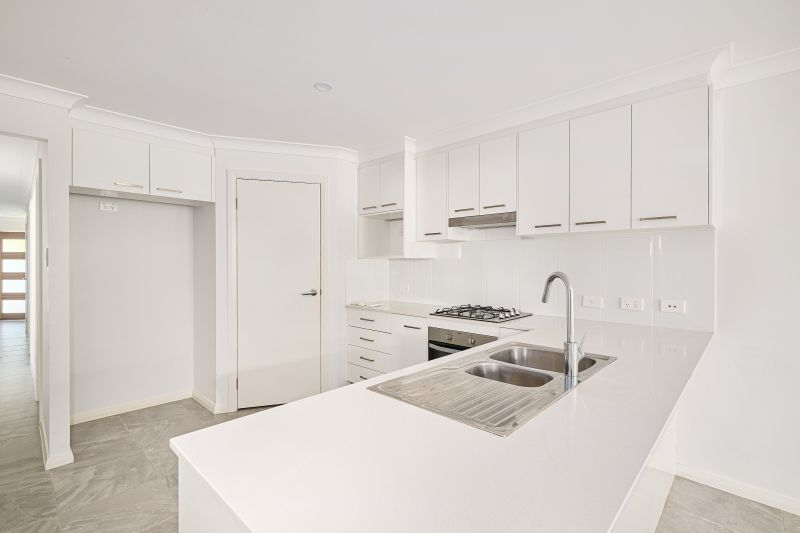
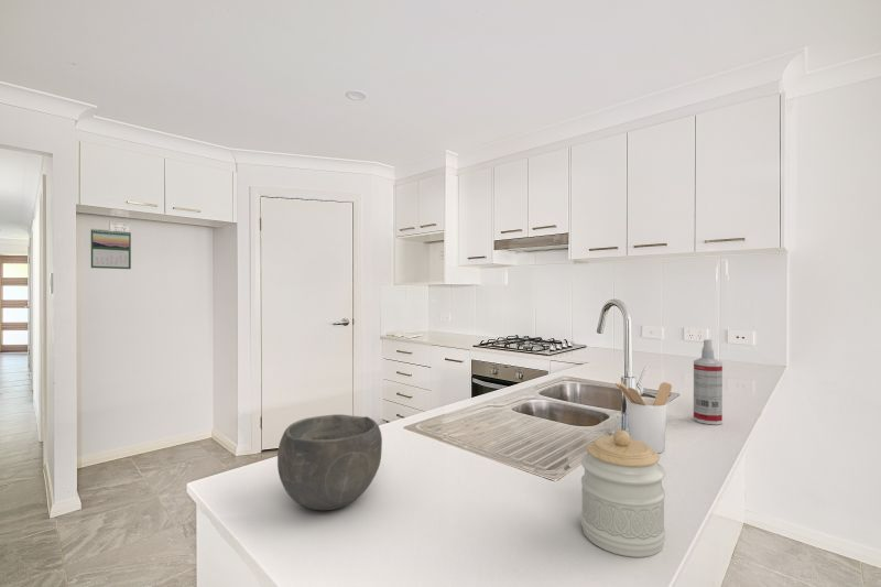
+ calendar [90,228,132,270]
+ utensil holder [614,381,673,454]
+ spray bottle [693,338,724,425]
+ bowl [276,413,383,511]
+ jar [580,430,666,558]
